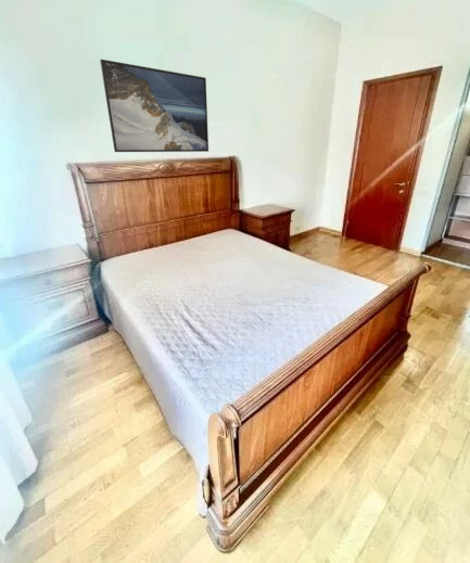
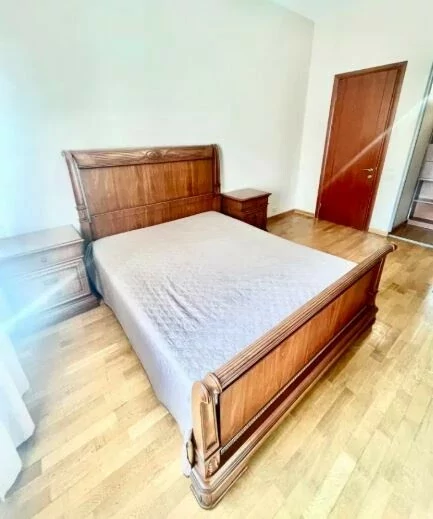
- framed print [99,59,209,153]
